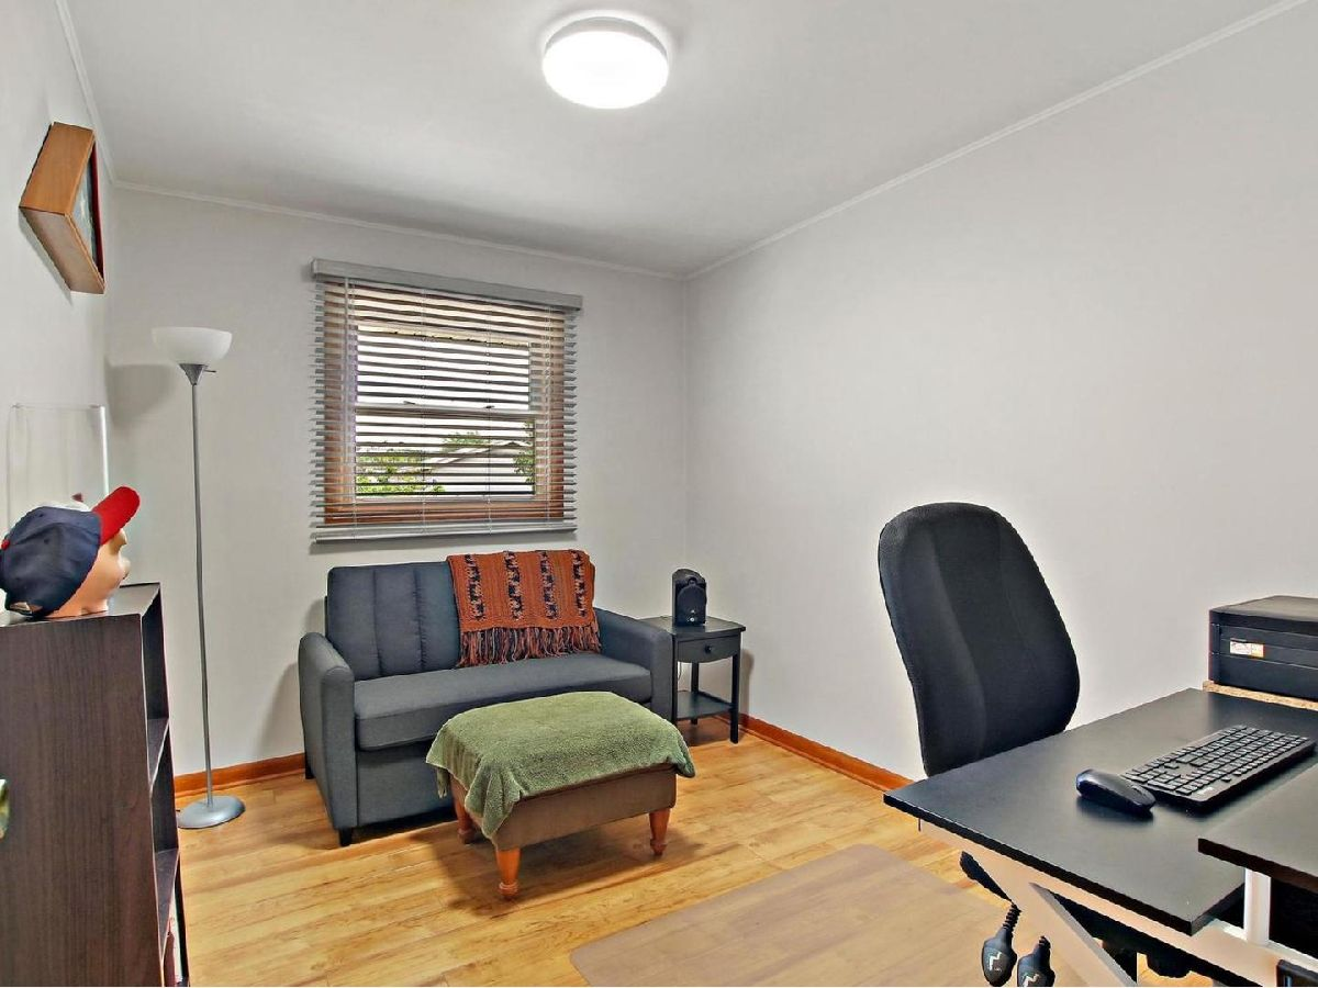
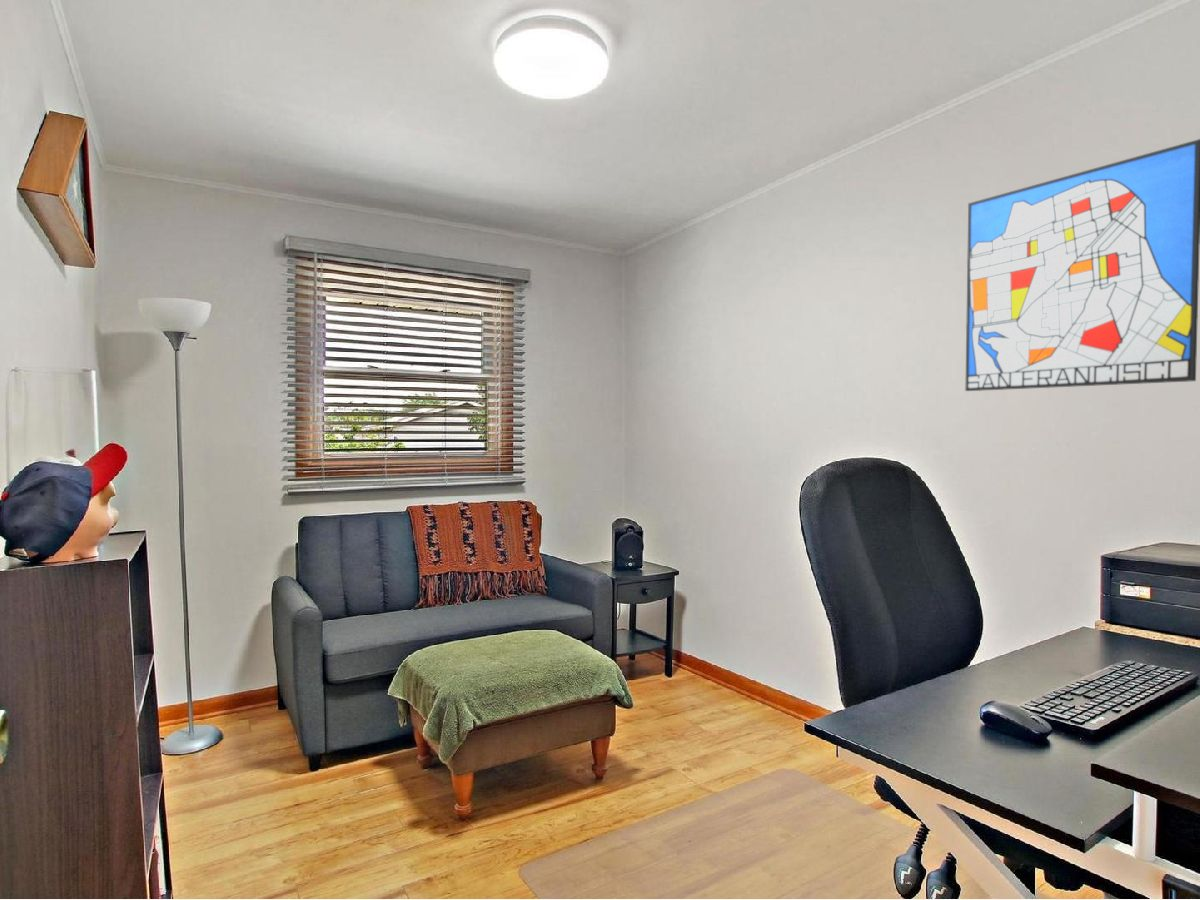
+ wall art [964,138,1200,392]
